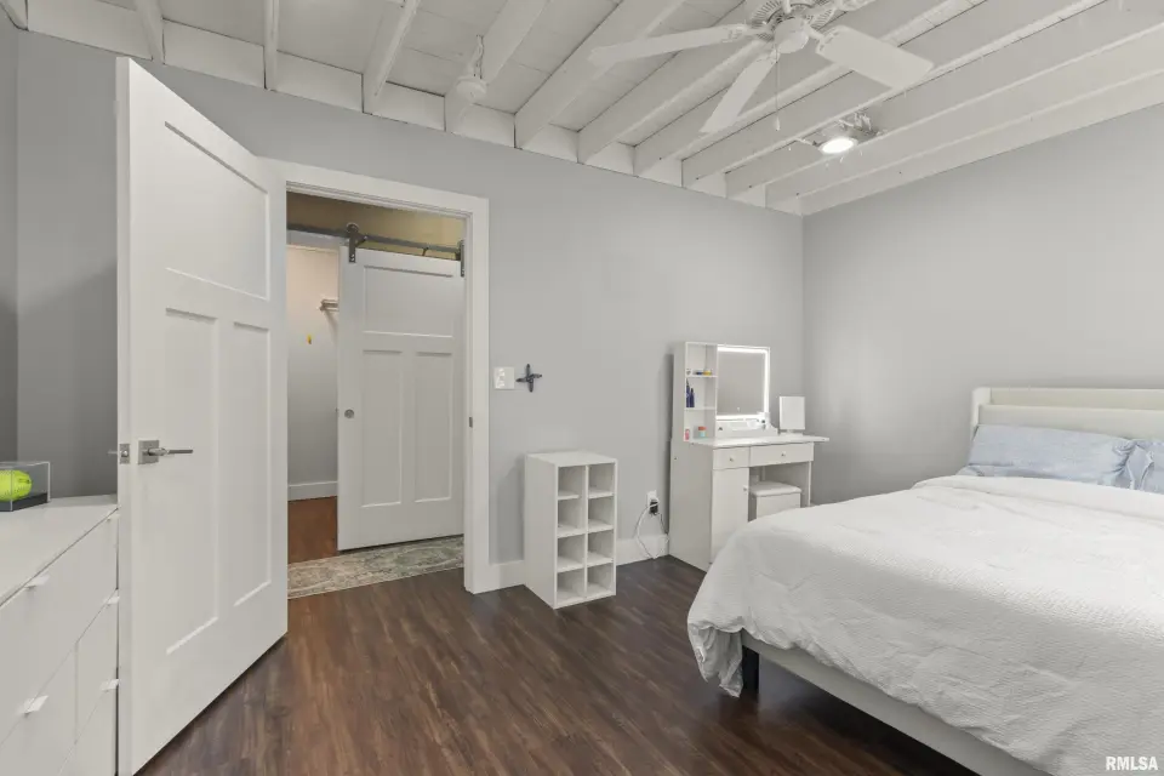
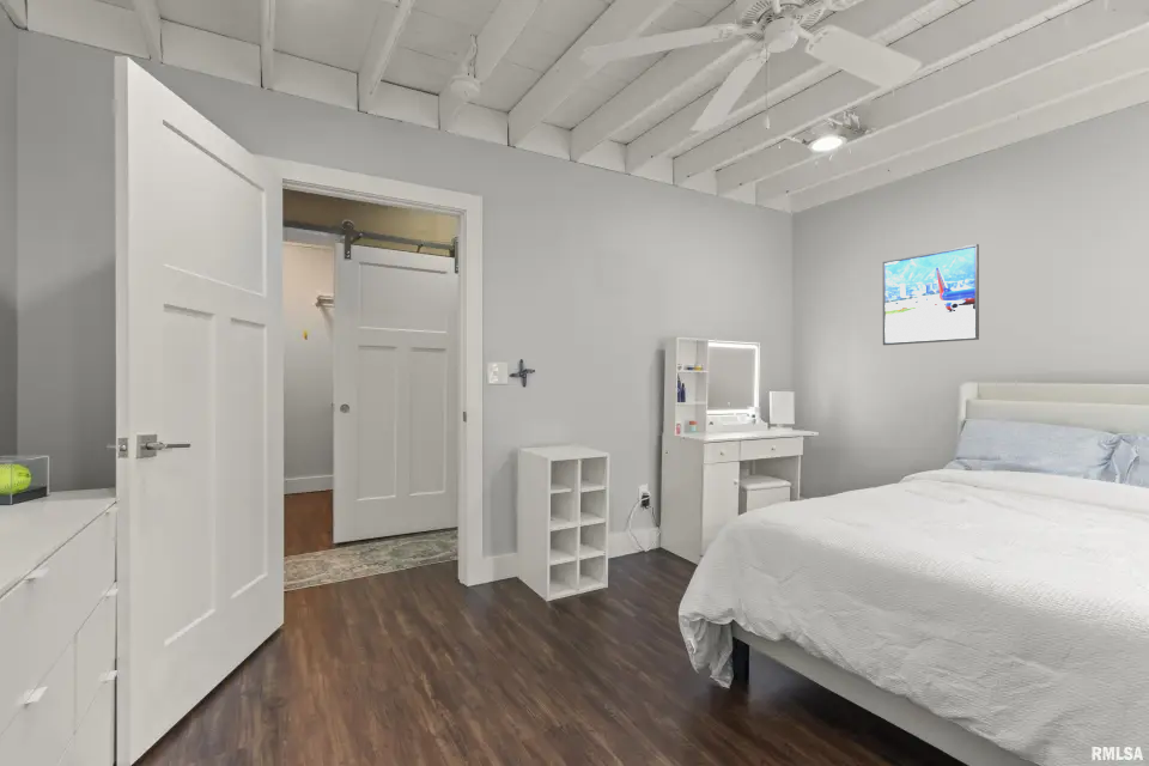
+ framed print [882,243,980,346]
